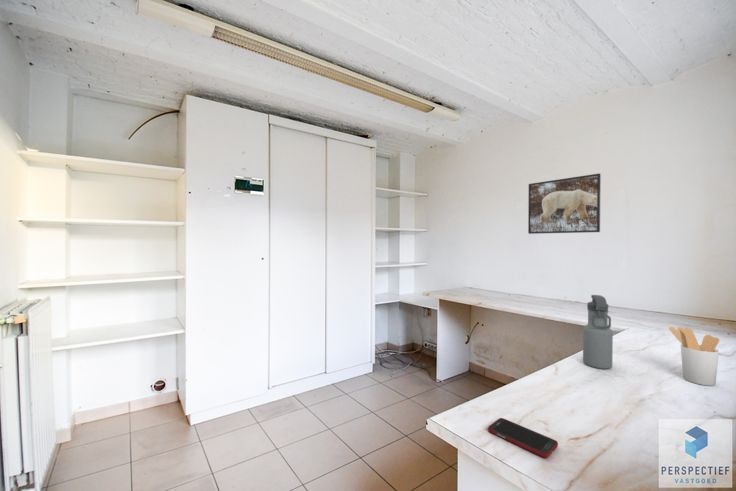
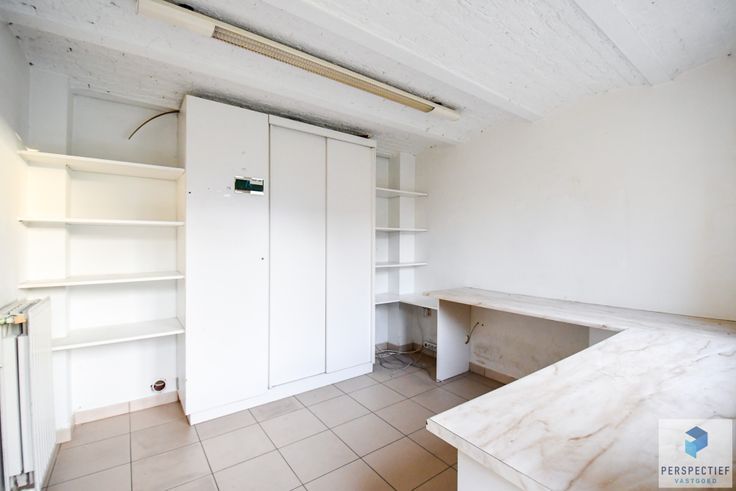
- water bottle [582,294,614,370]
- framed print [527,172,602,235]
- utensil holder [668,326,720,387]
- cell phone [487,417,559,459]
